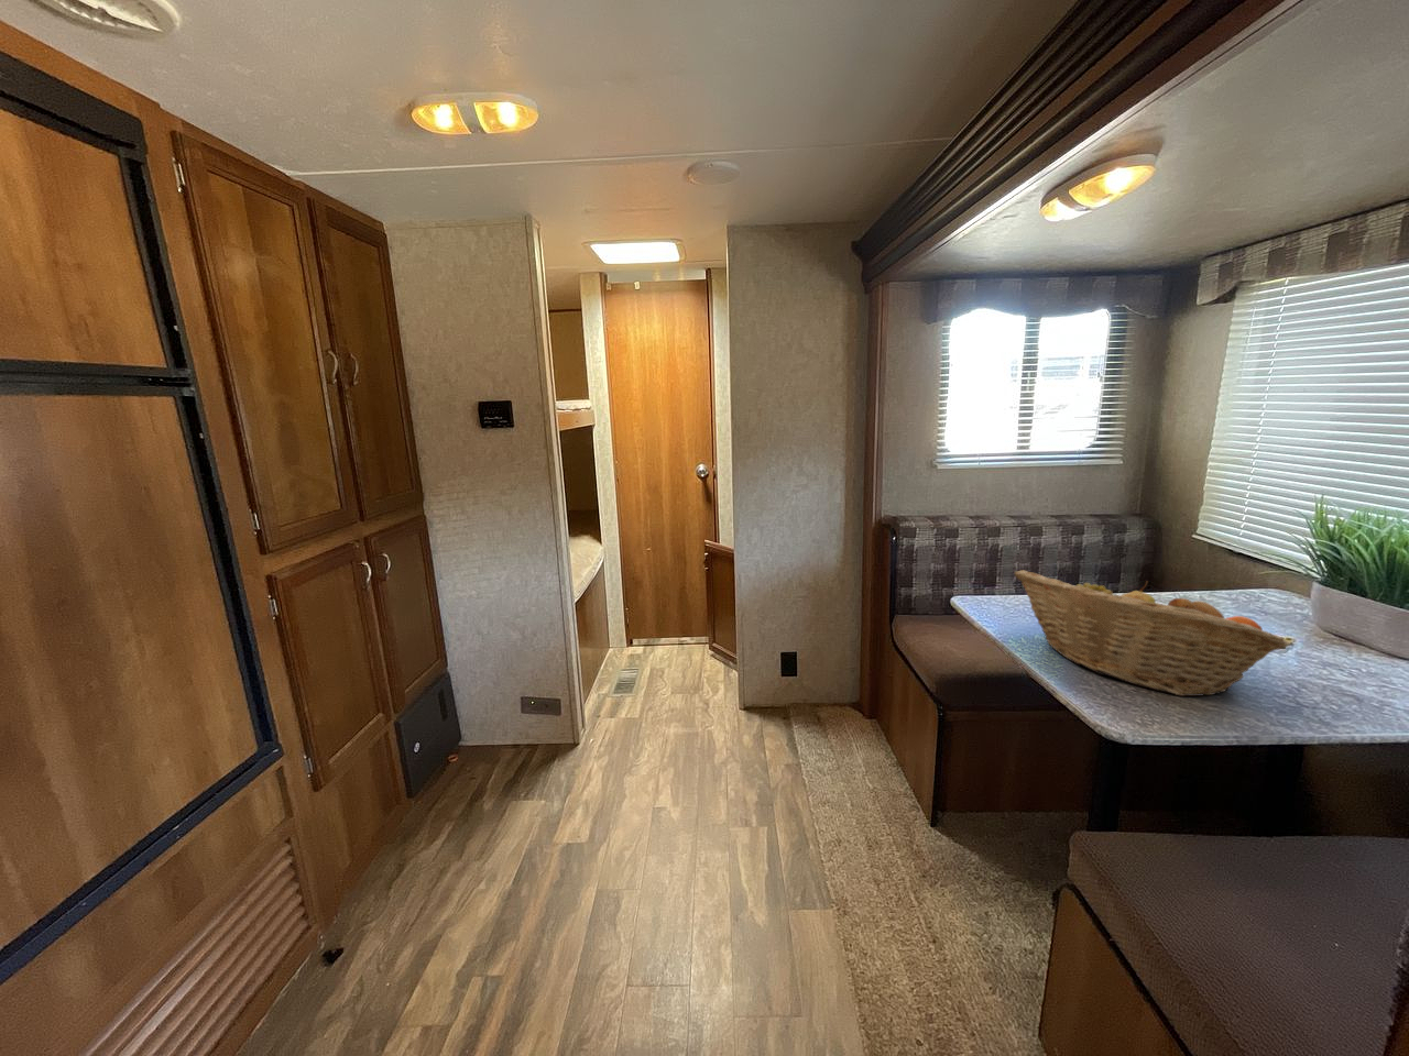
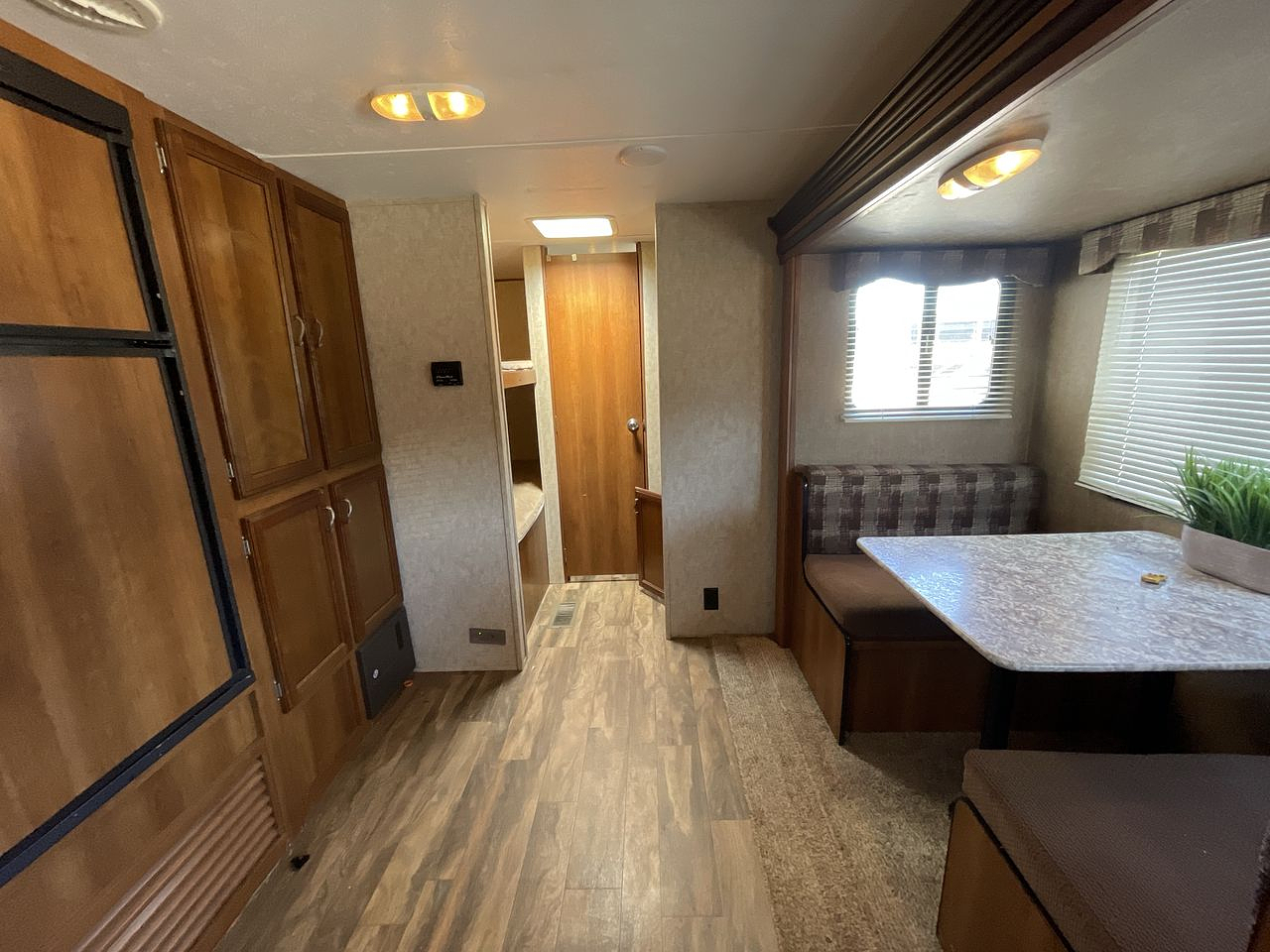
- fruit basket [1013,569,1290,698]
